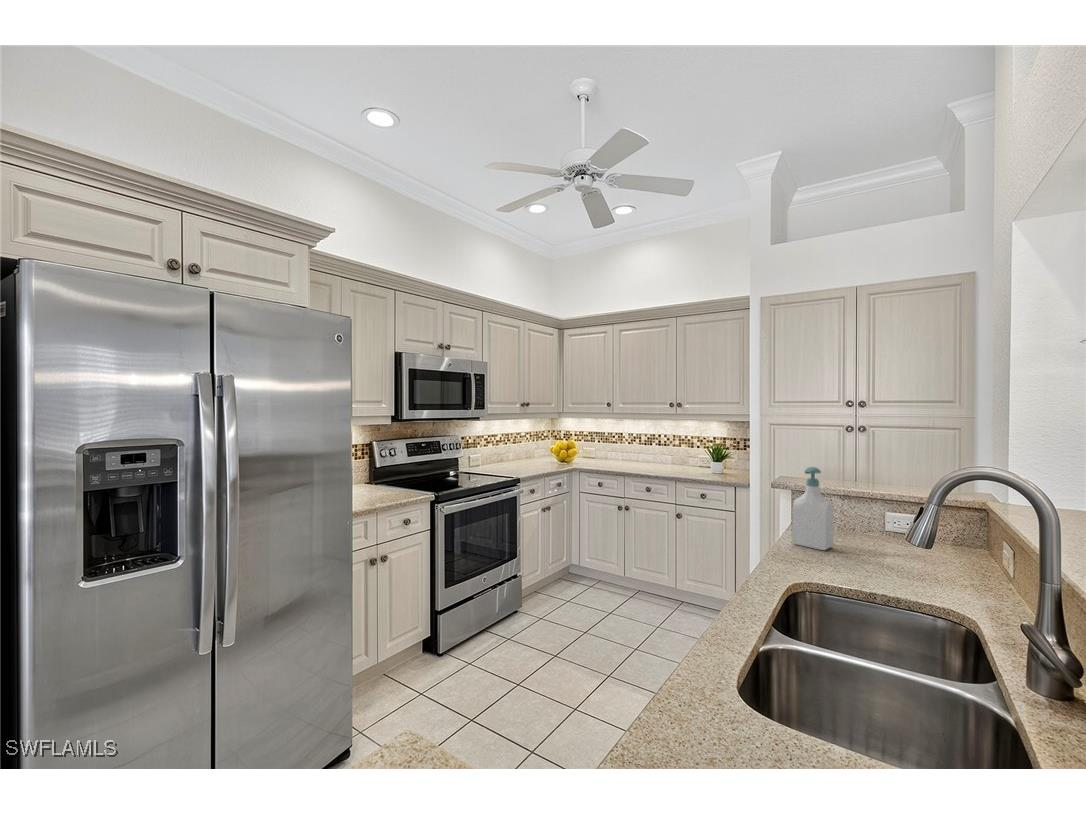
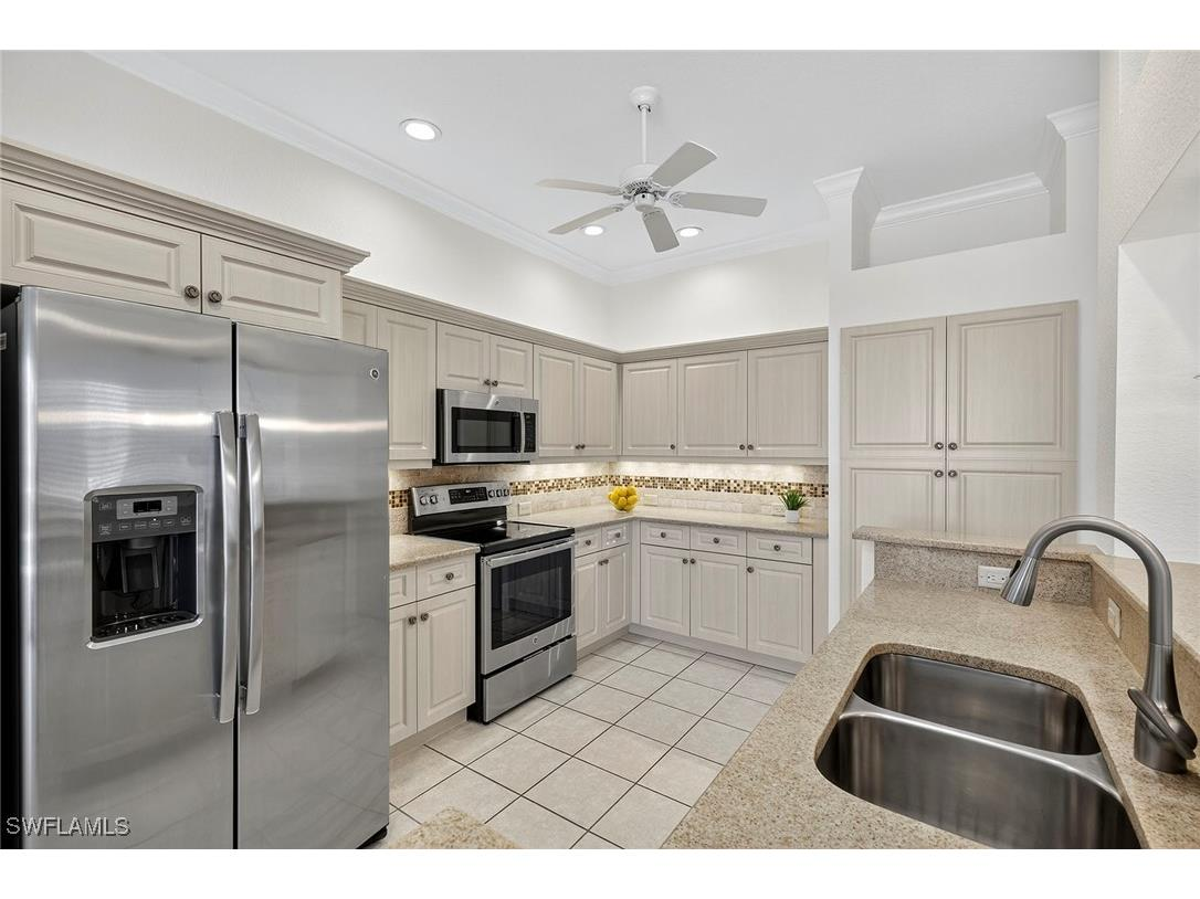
- soap bottle [791,466,834,551]
